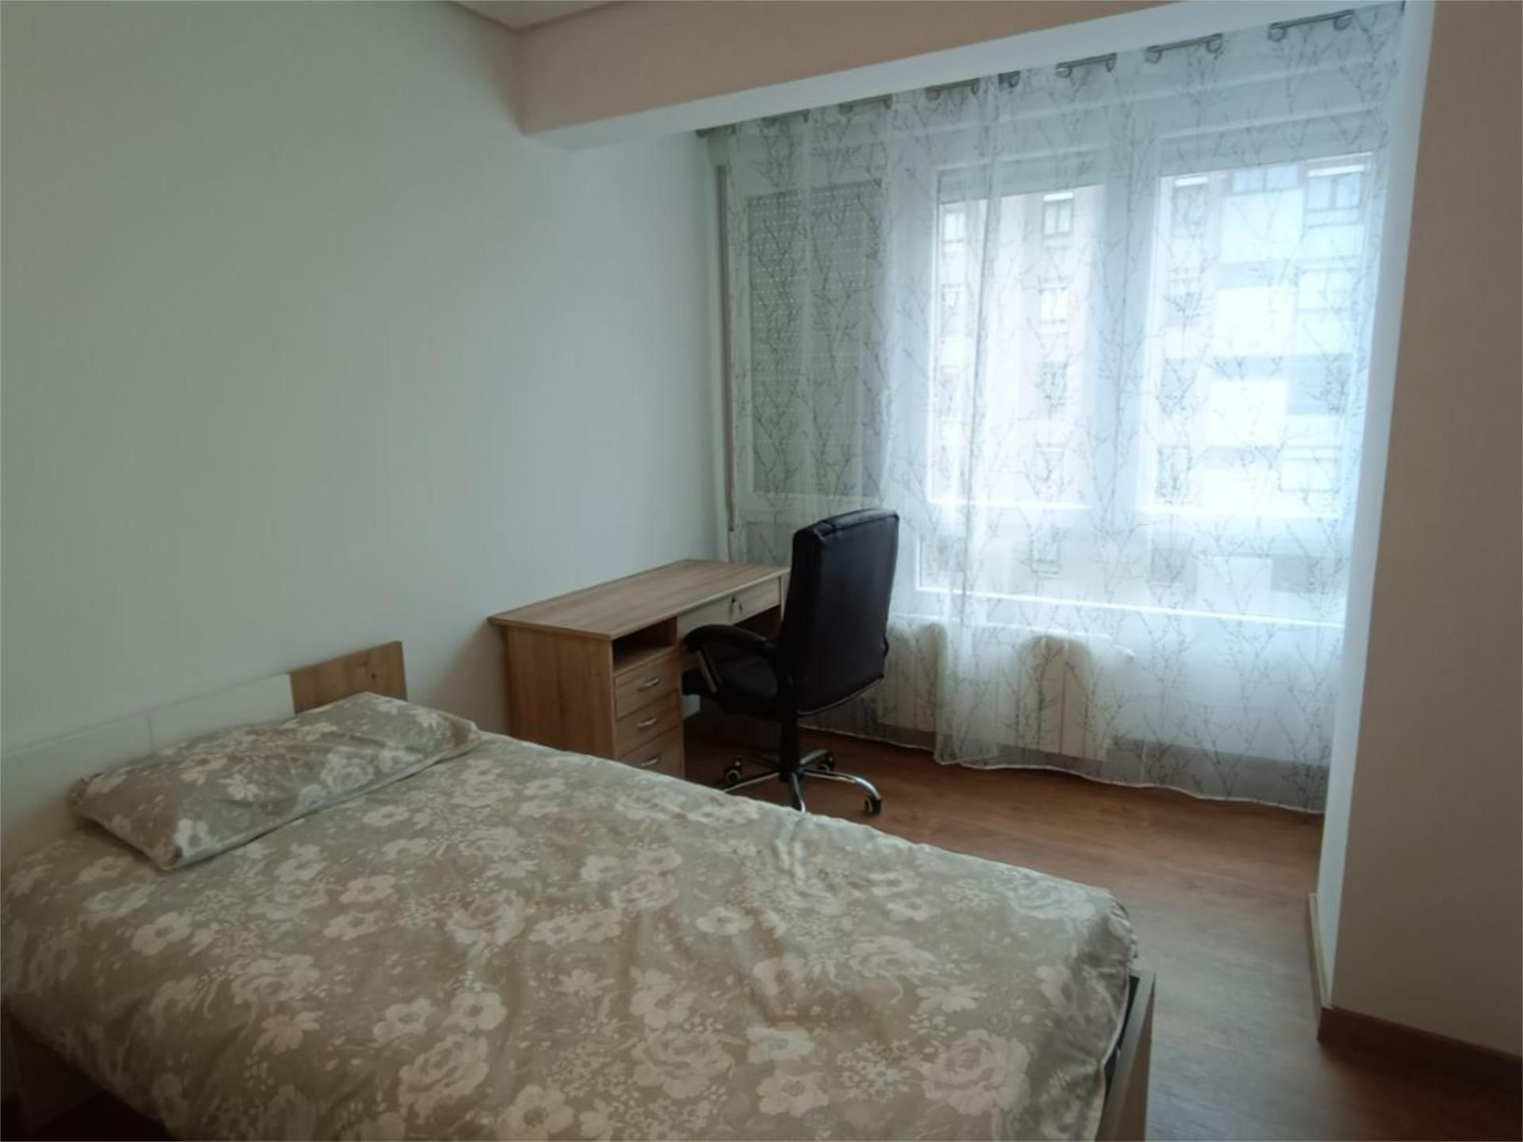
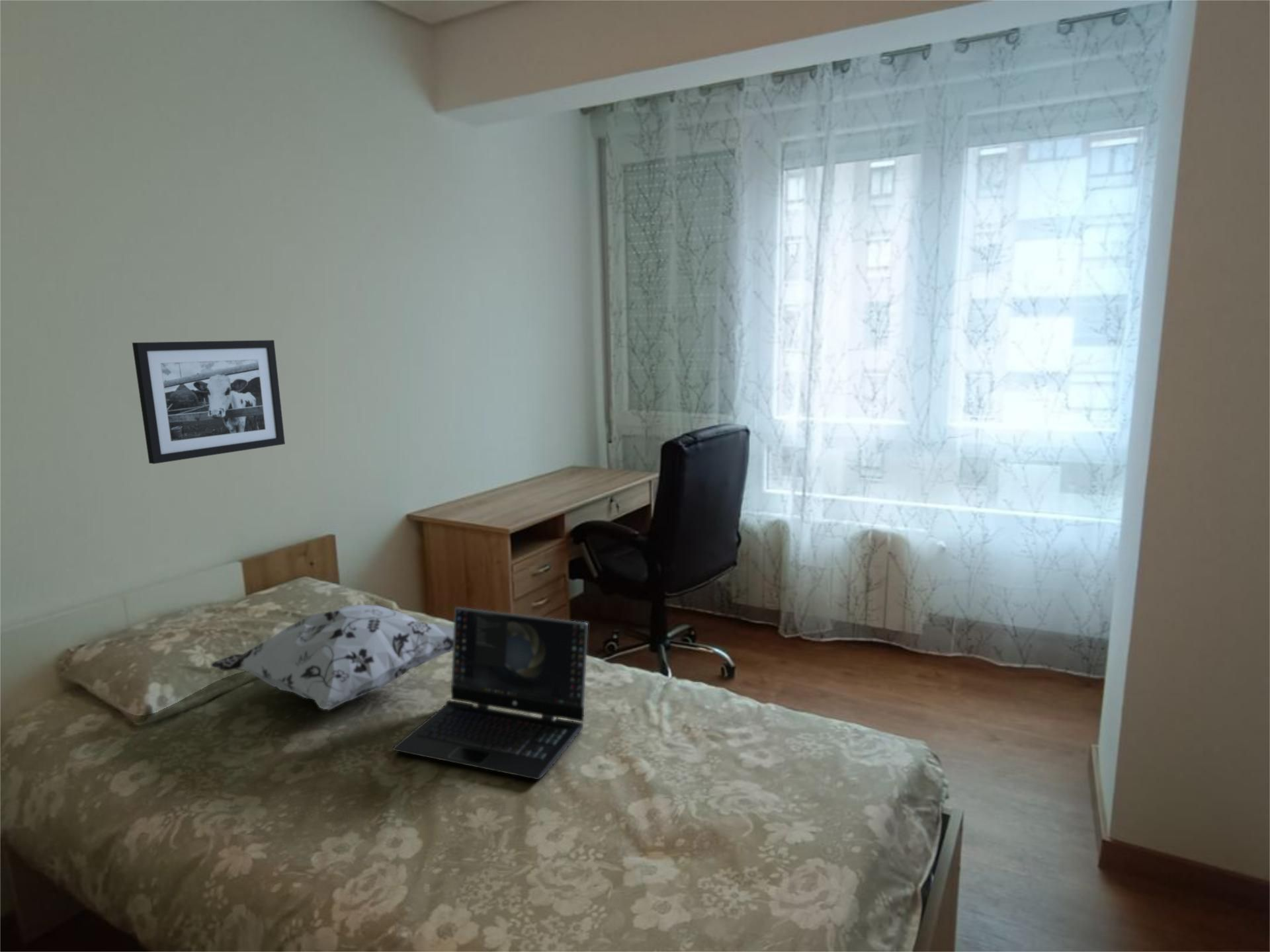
+ decorative pillow [210,604,454,711]
+ laptop [392,606,589,780]
+ picture frame [132,339,286,465]
